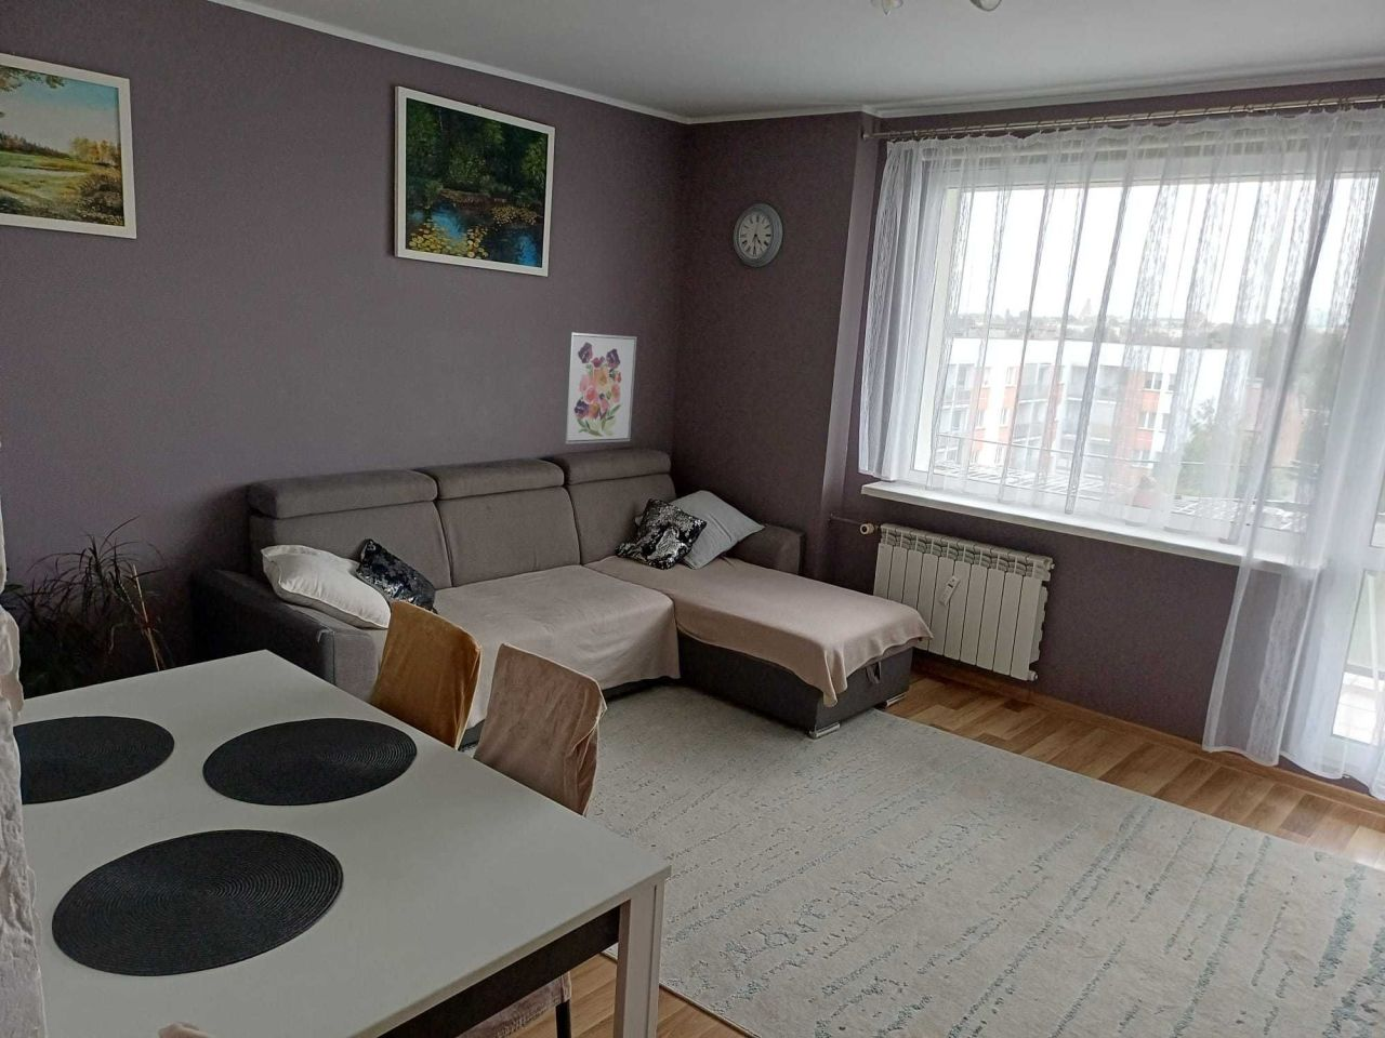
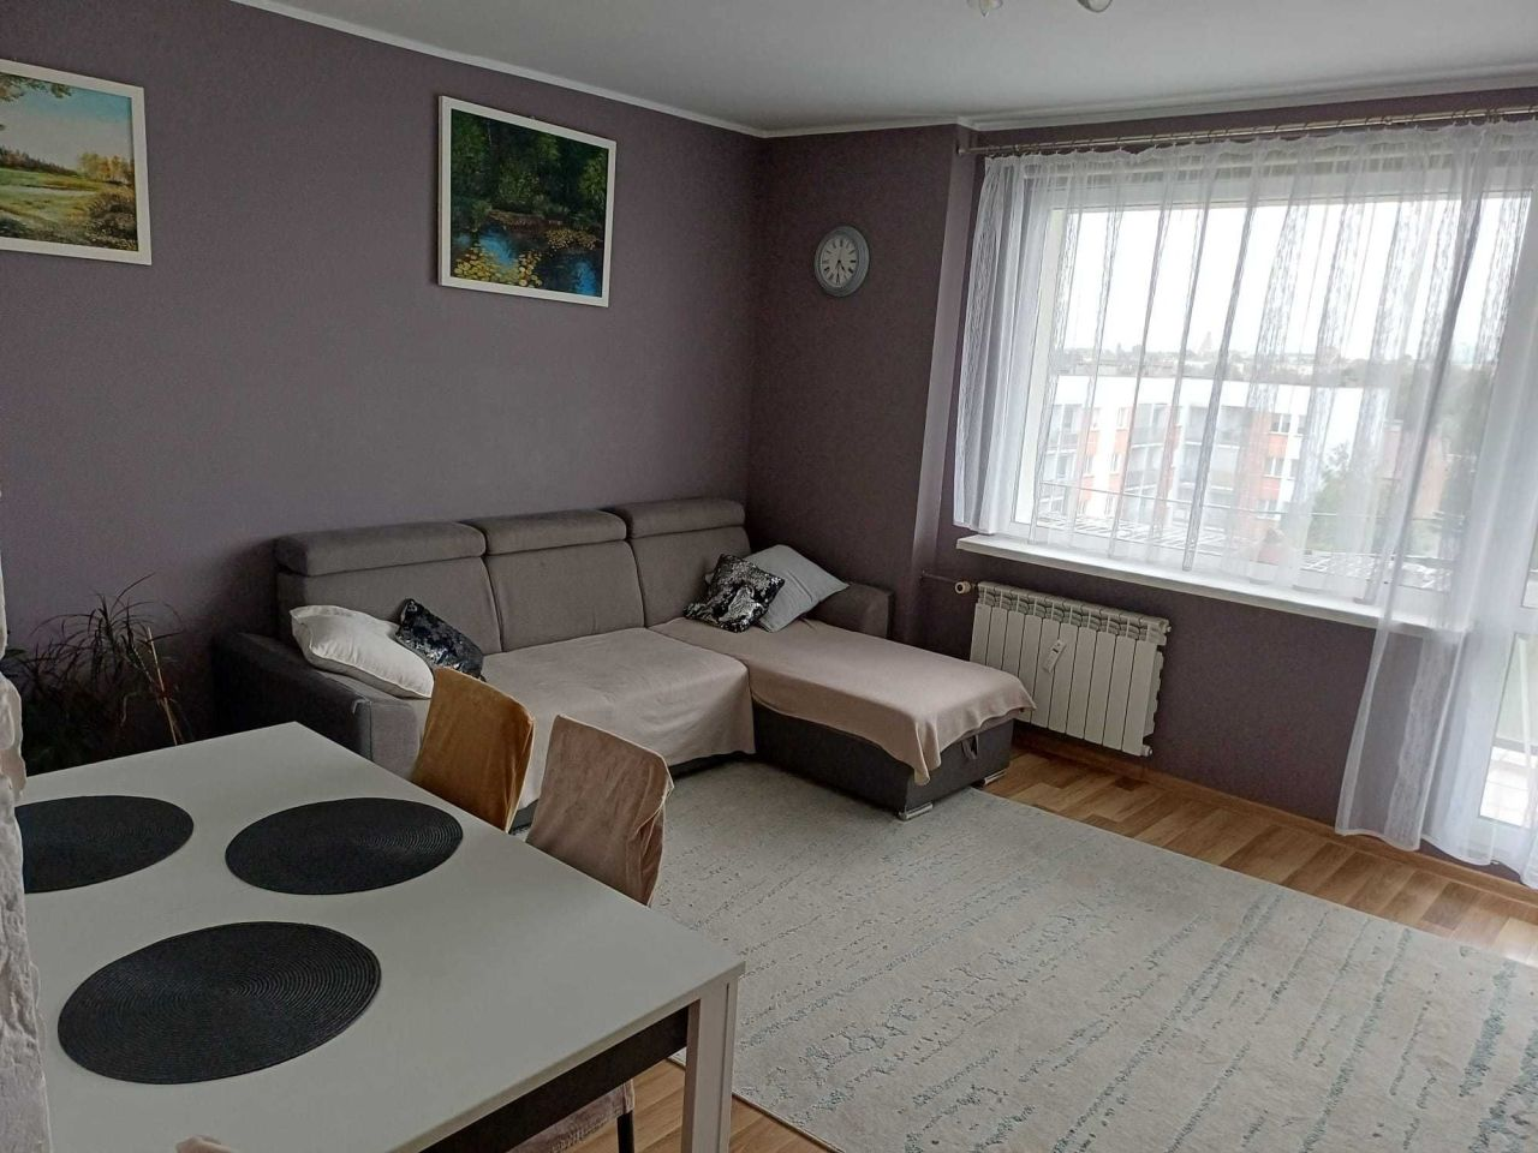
- wall art [559,330,637,446]
